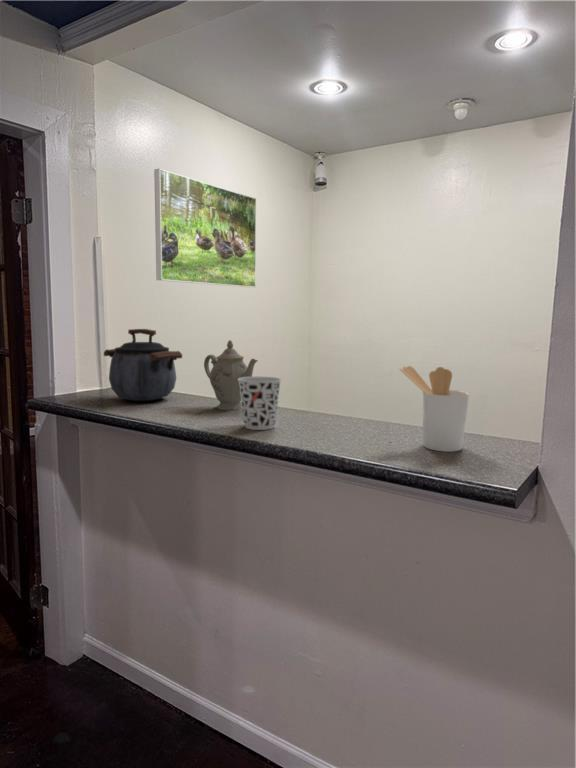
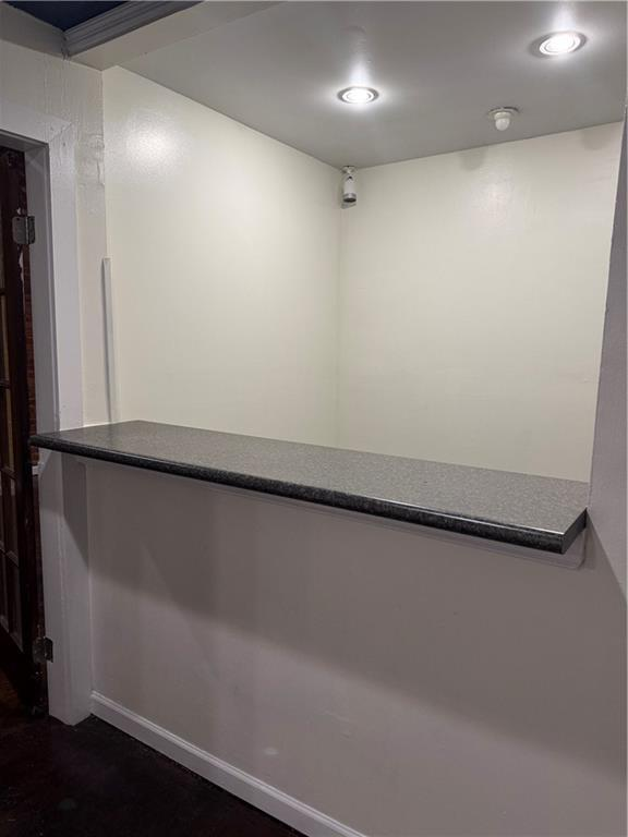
- chinaware [203,339,259,411]
- kettle [103,328,183,402]
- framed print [153,168,257,289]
- cup [238,376,282,431]
- utensil holder [399,365,470,453]
